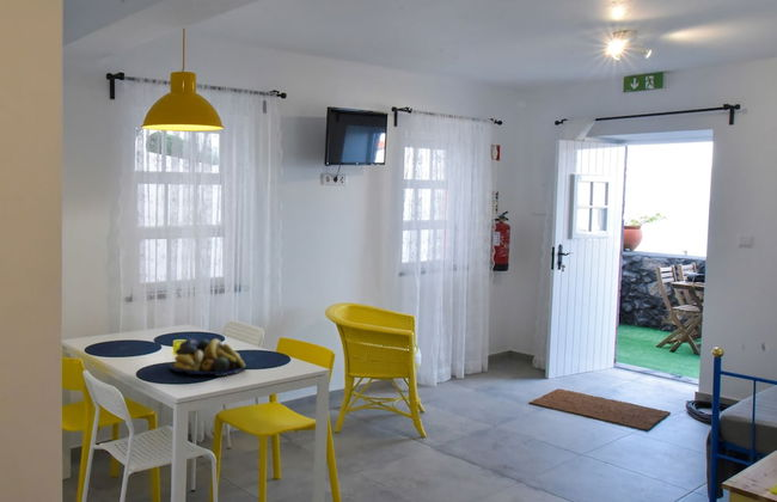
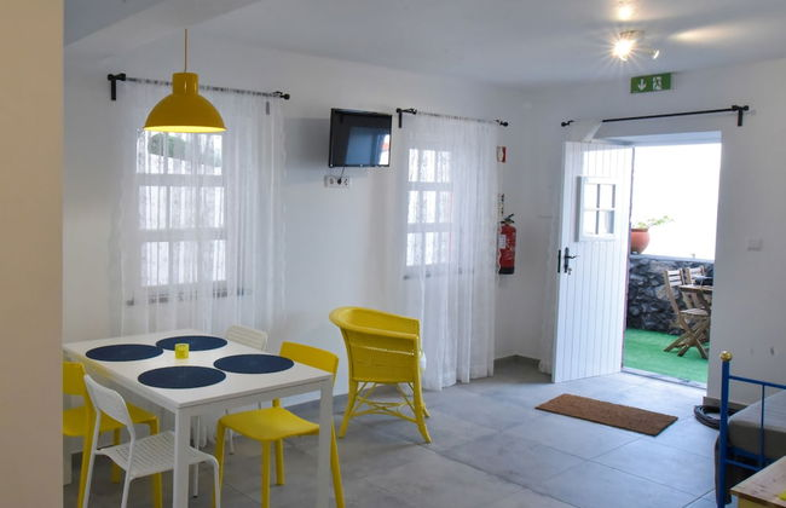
- fruit bowl [169,338,247,376]
